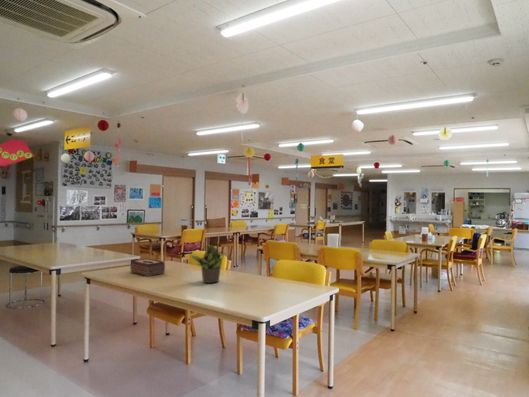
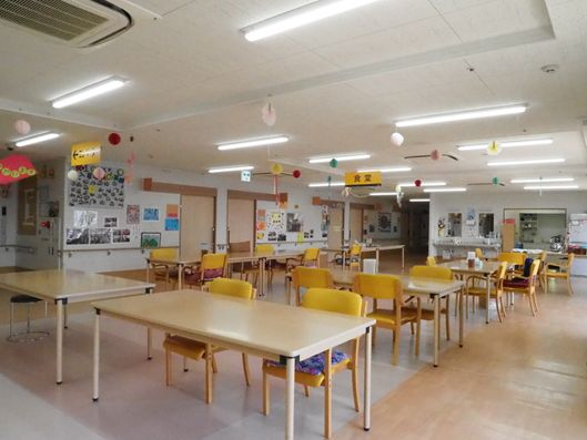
- potted plant [190,243,227,284]
- tissue box [129,257,166,278]
